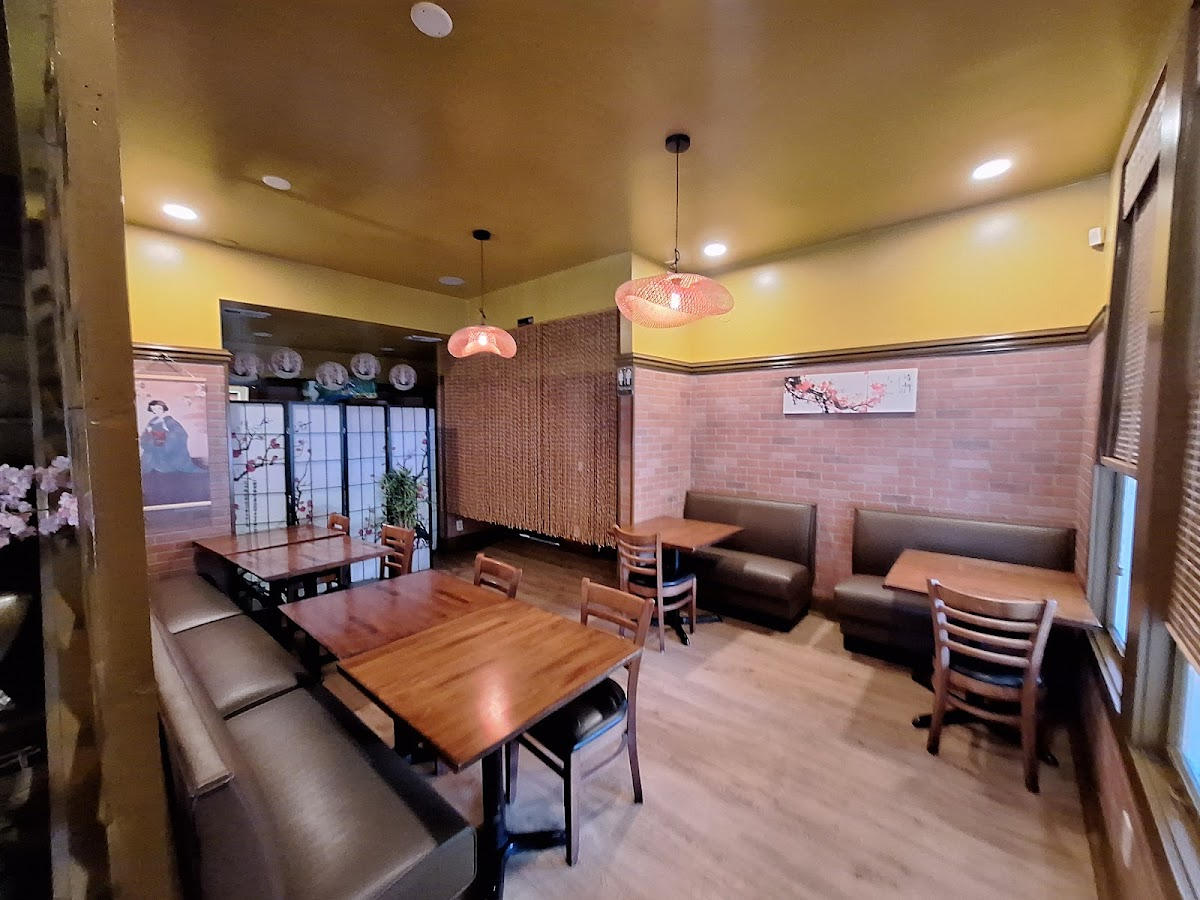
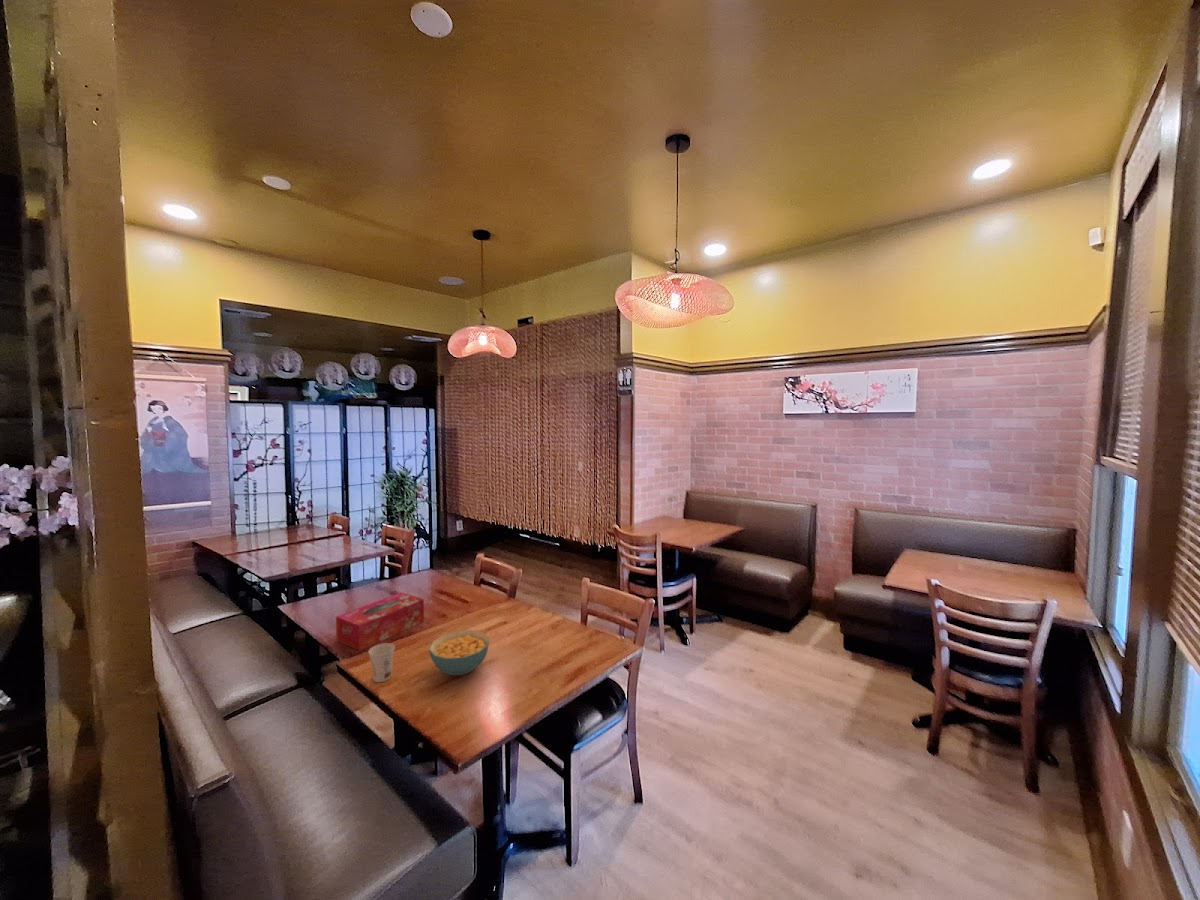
+ tissue box [335,591,425,652]
+ cereal bowl [428,629,491,677]
+ cup [367,642,396,683]
